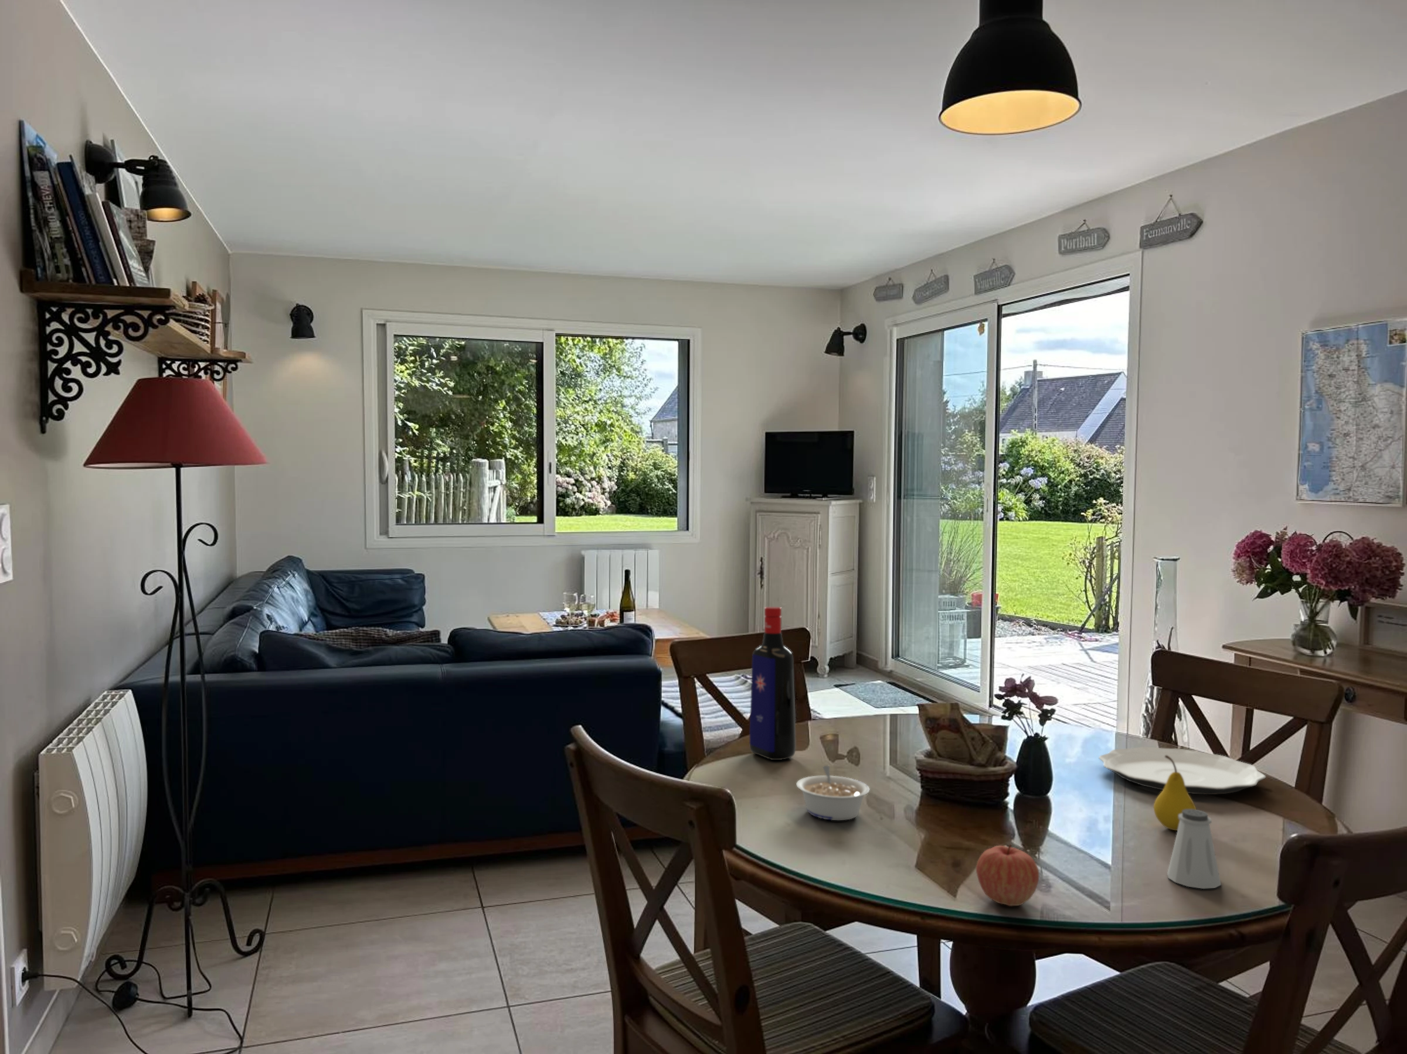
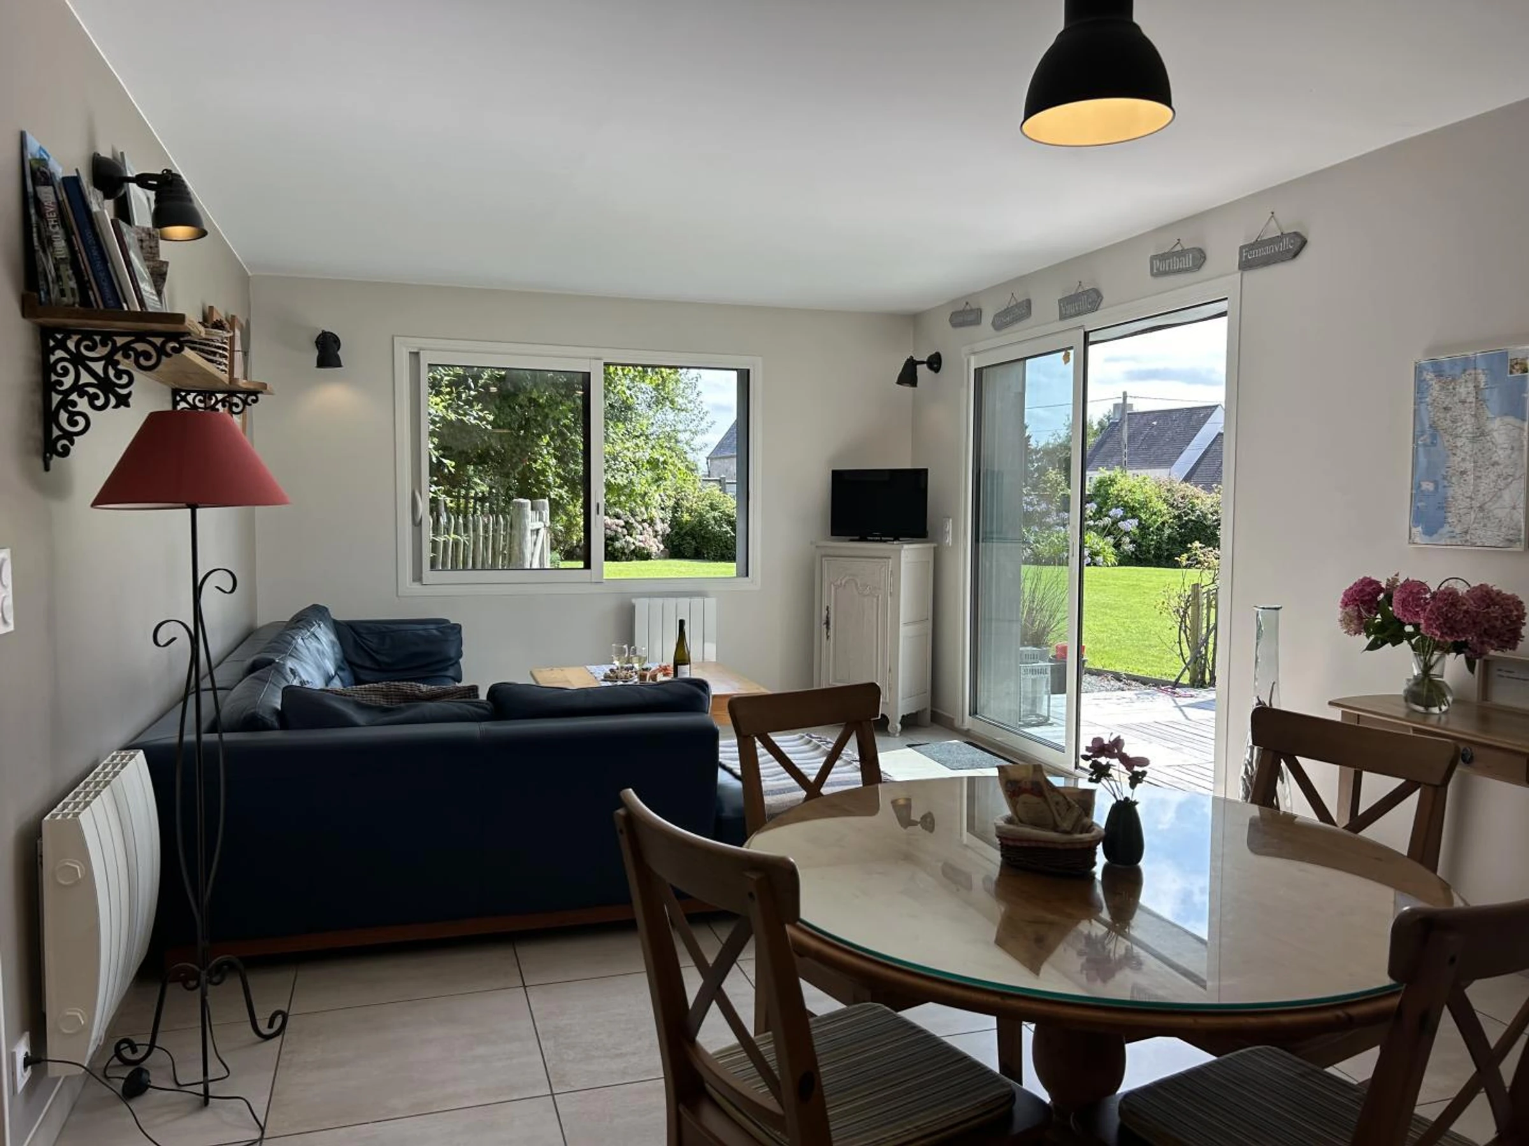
- plate [1098,746,1266,795]
- fruit [1153,755,1198,830]
- saltshaker [1167,809,1222,889]
- apple [976,844,1039,907]
- liquor bottle [749,606,797,761]
- legume [795,765,871,822]
